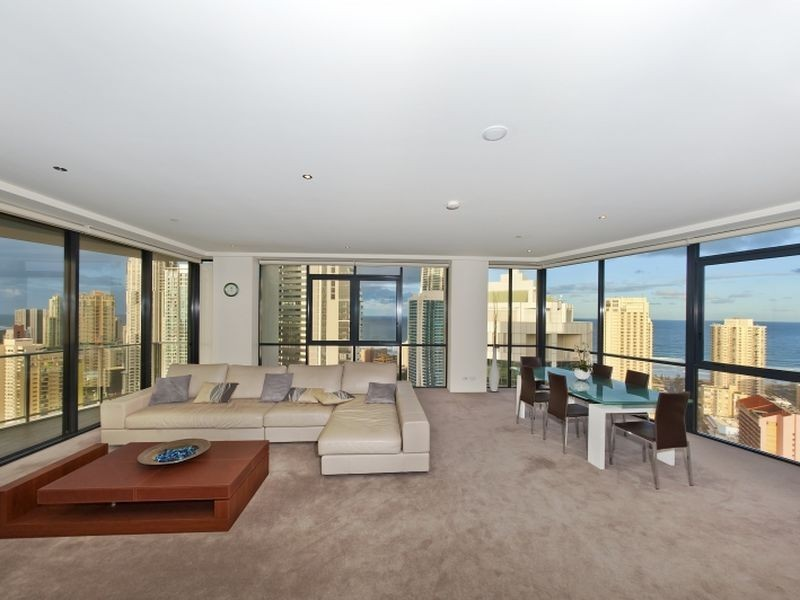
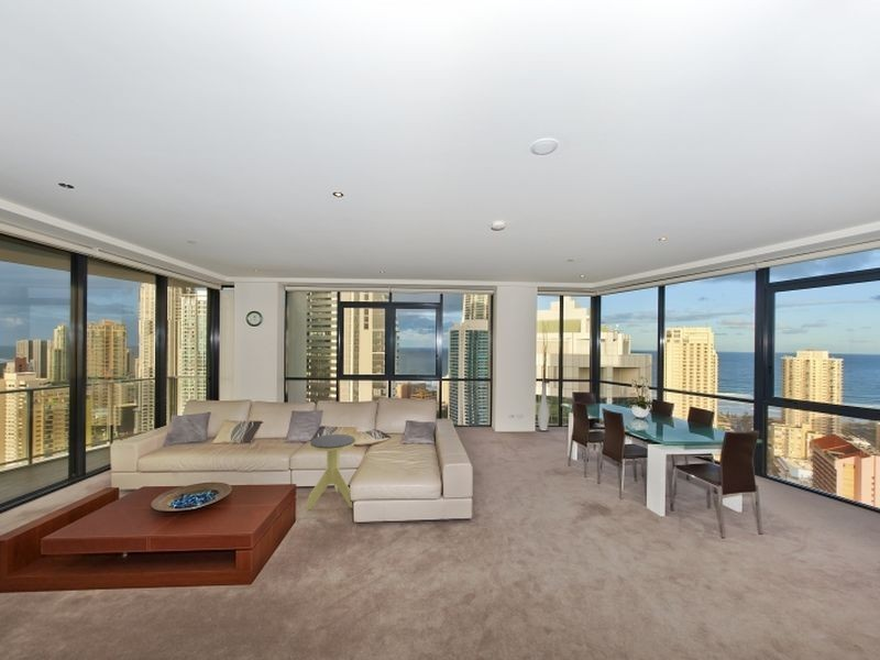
+ side table [306,433,358,512]
